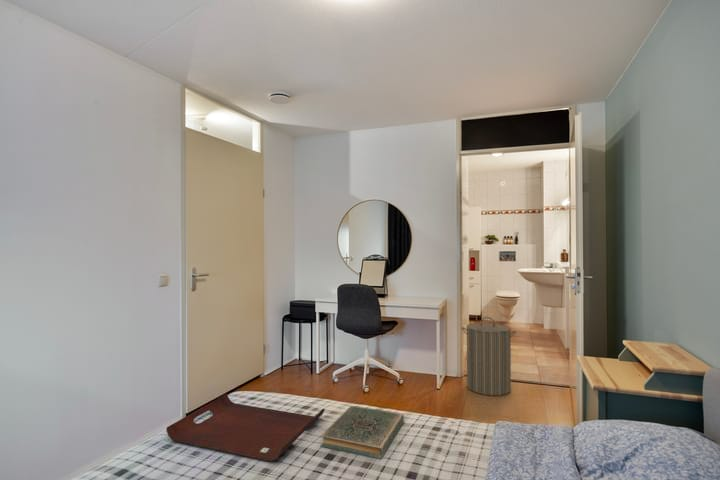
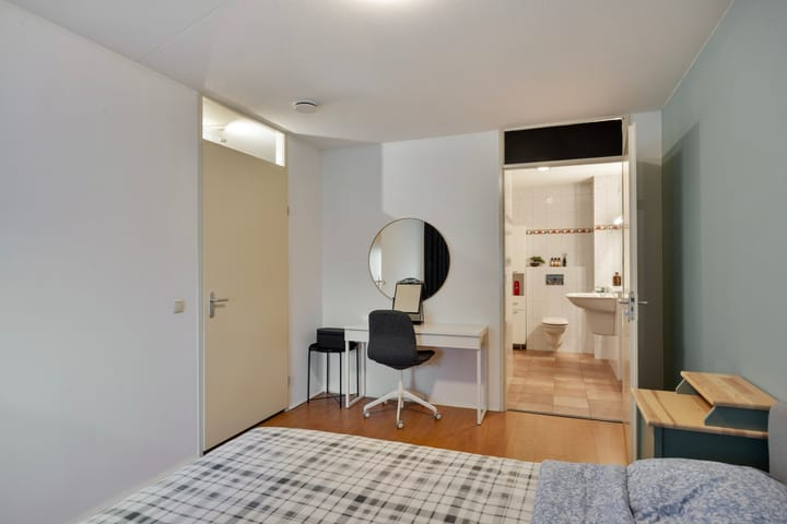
- serving tray [165,393,326,463]
- book [319,405,405,460]
- laundry hamper [461,316,517,397]
